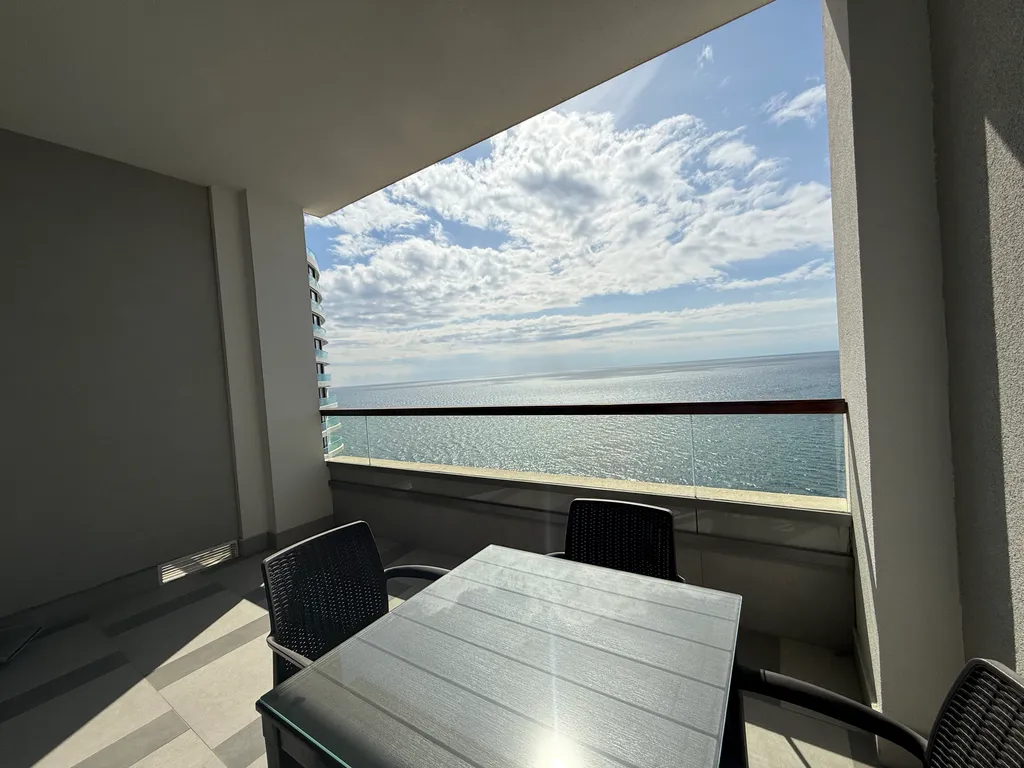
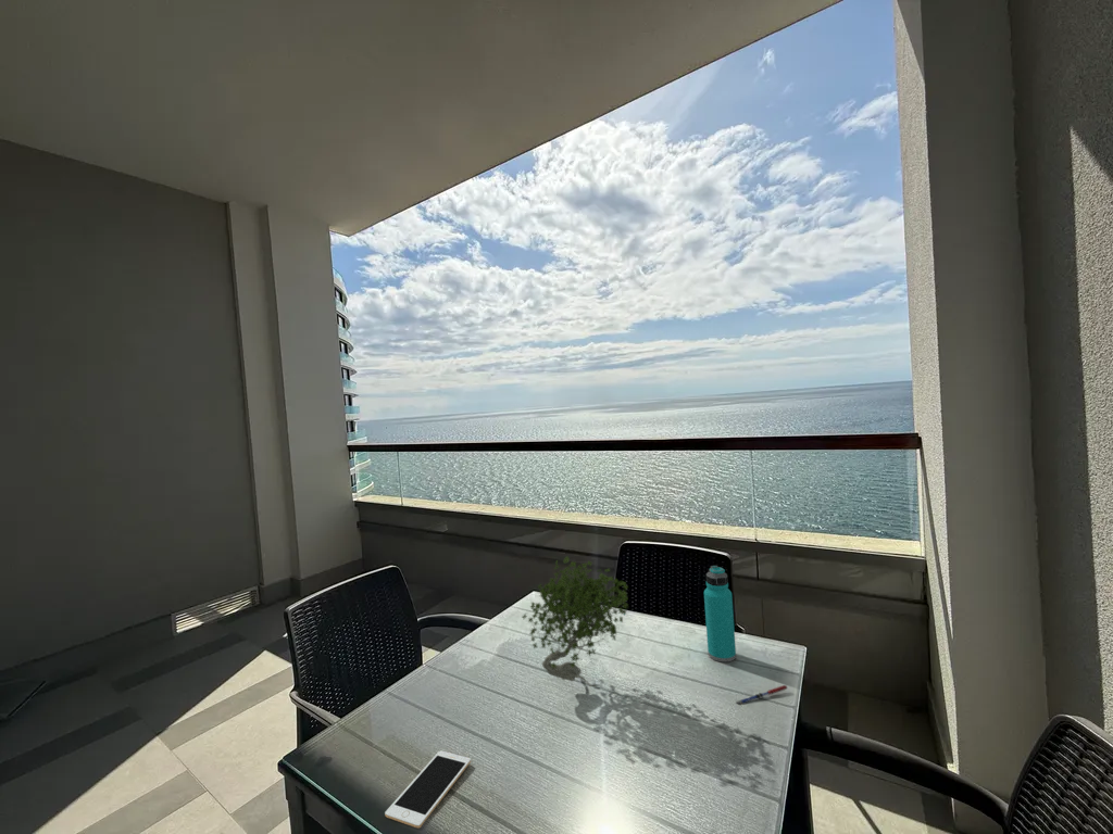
+ plant [521,556,629,687]
+ water bottle [703,565,737,662]
+ pen [736,684,788,706]
+ cell phone [384,750,472,829]
